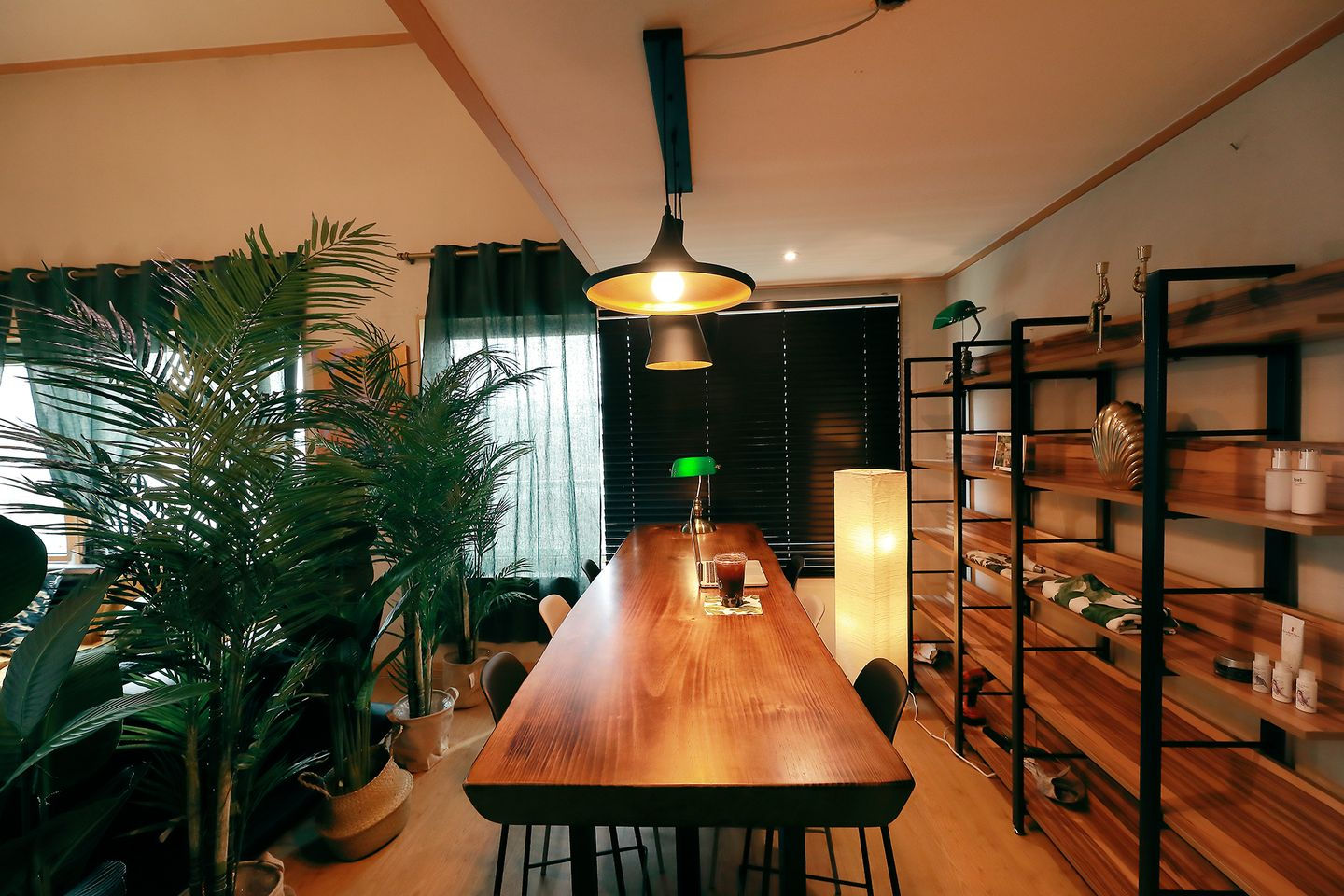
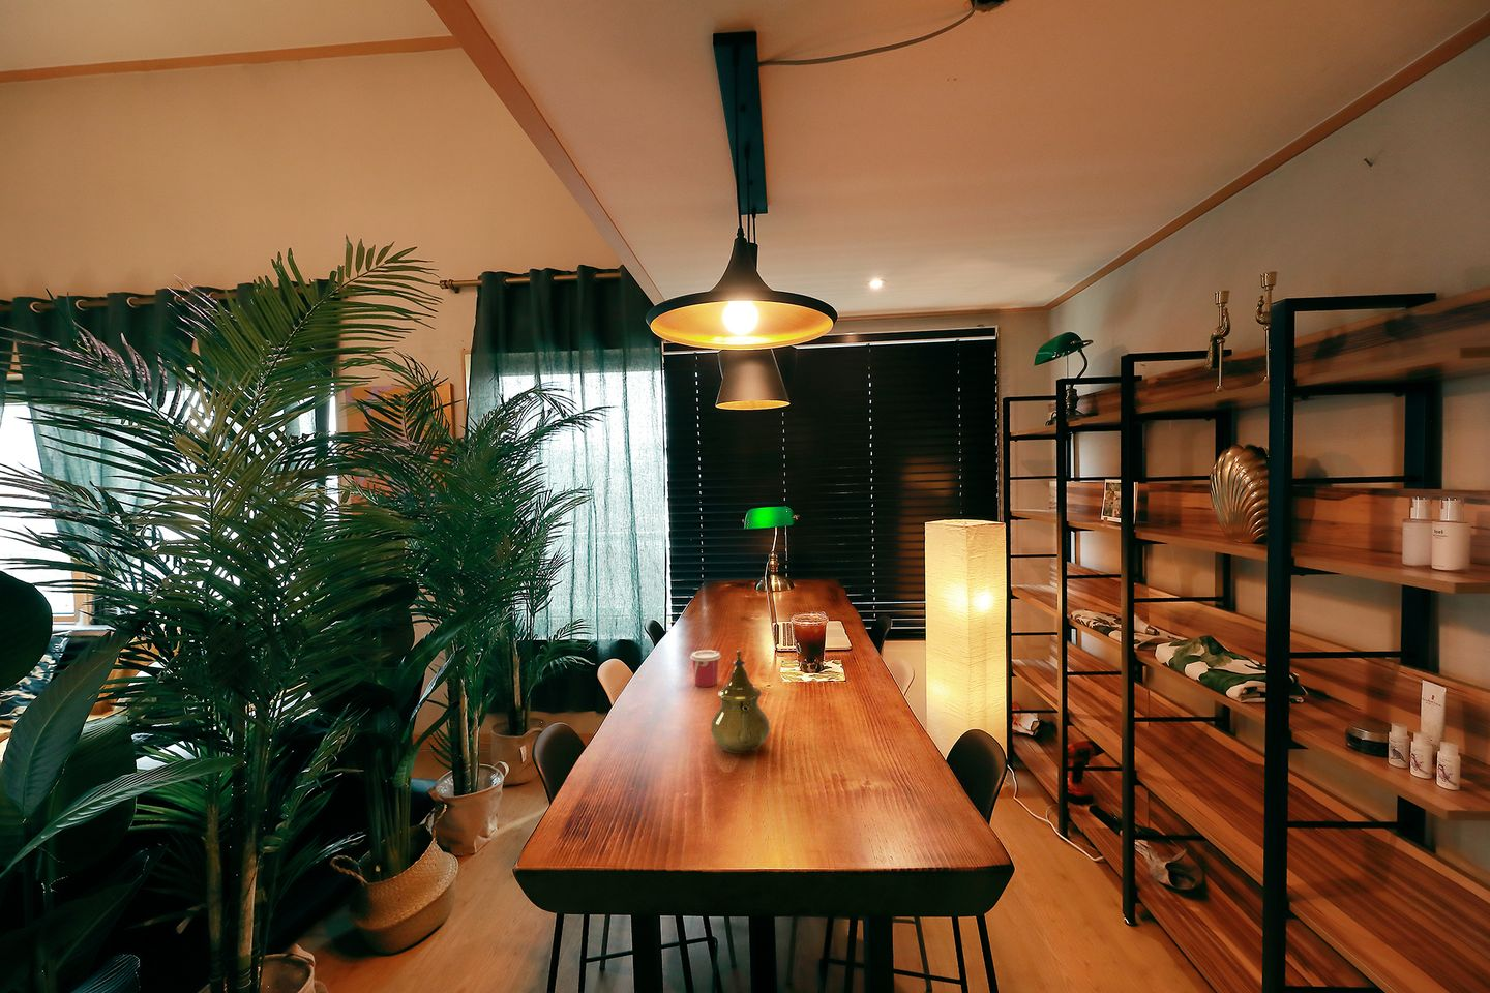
+ cup [690,648,722,688]
+ teapot [710,649,770,755]
